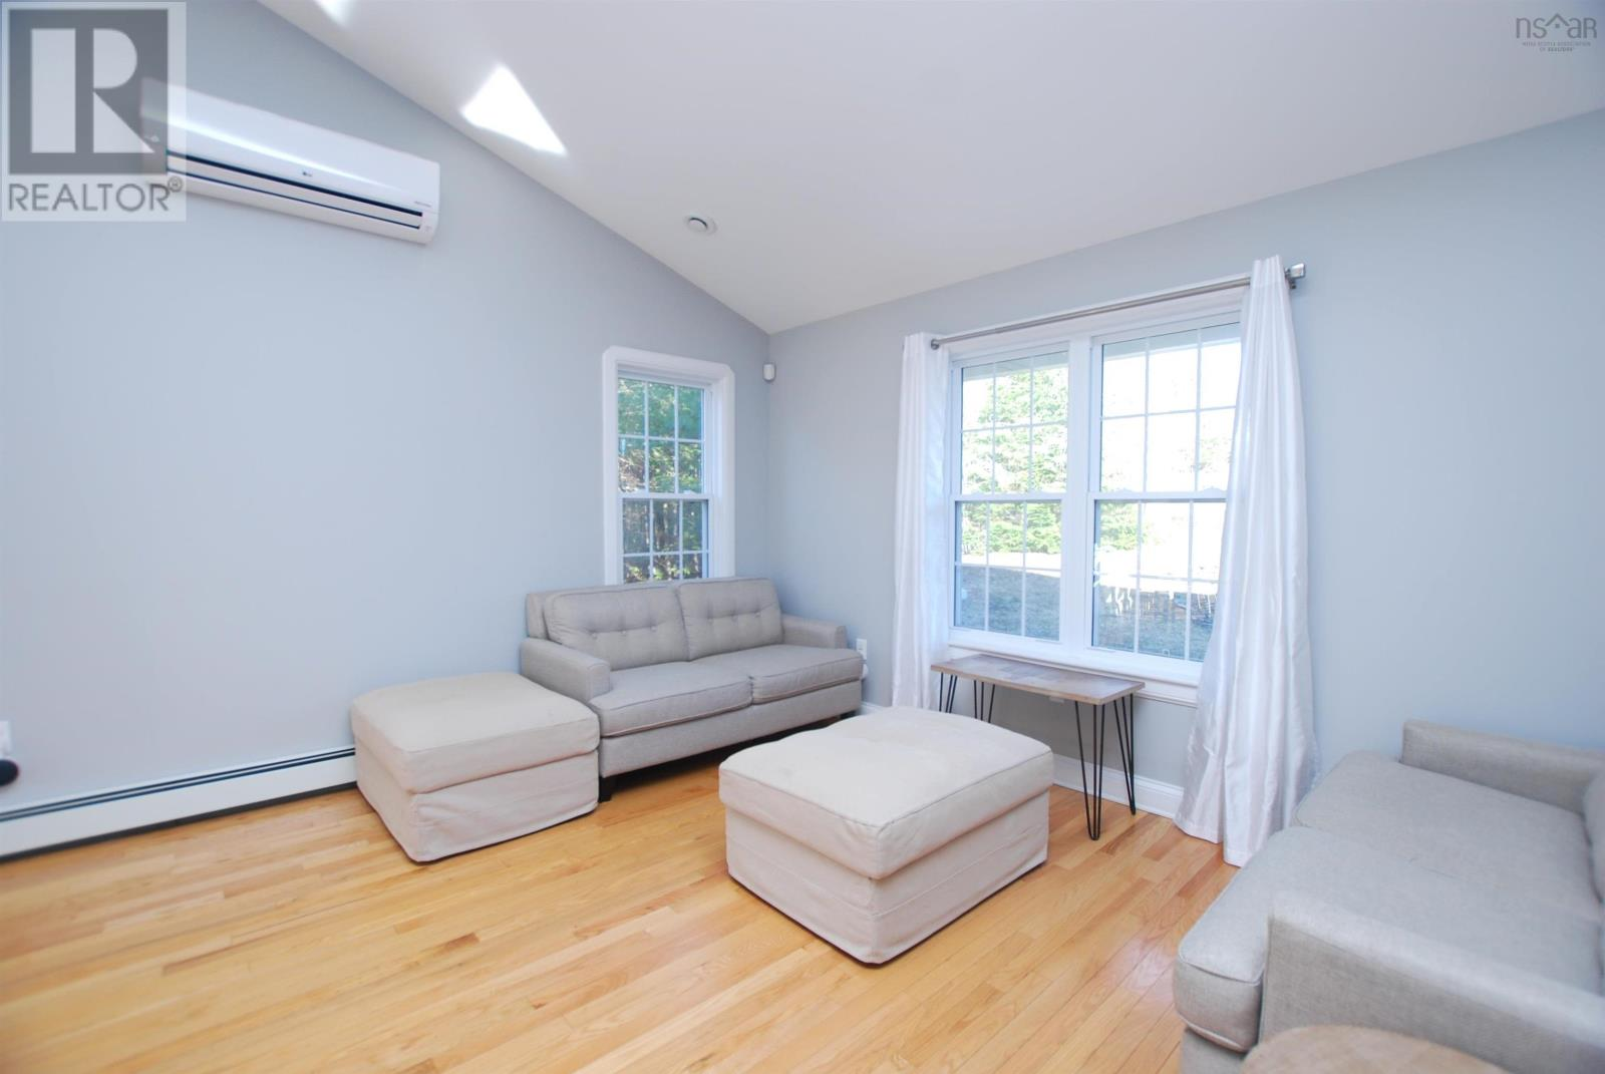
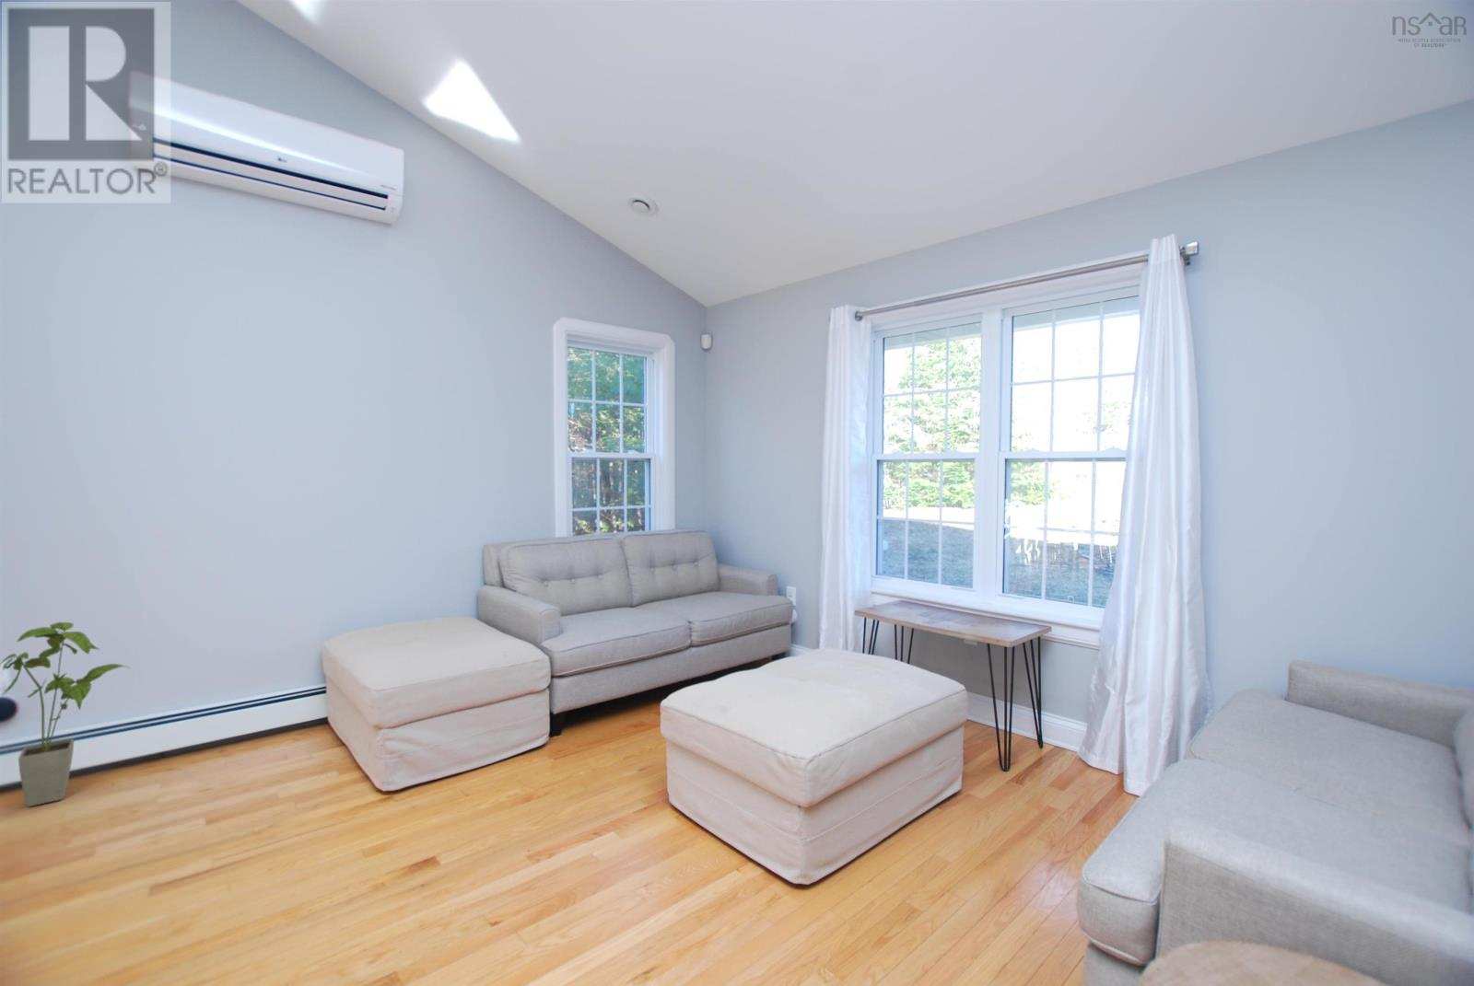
+ house plant [0,622,131,808]
